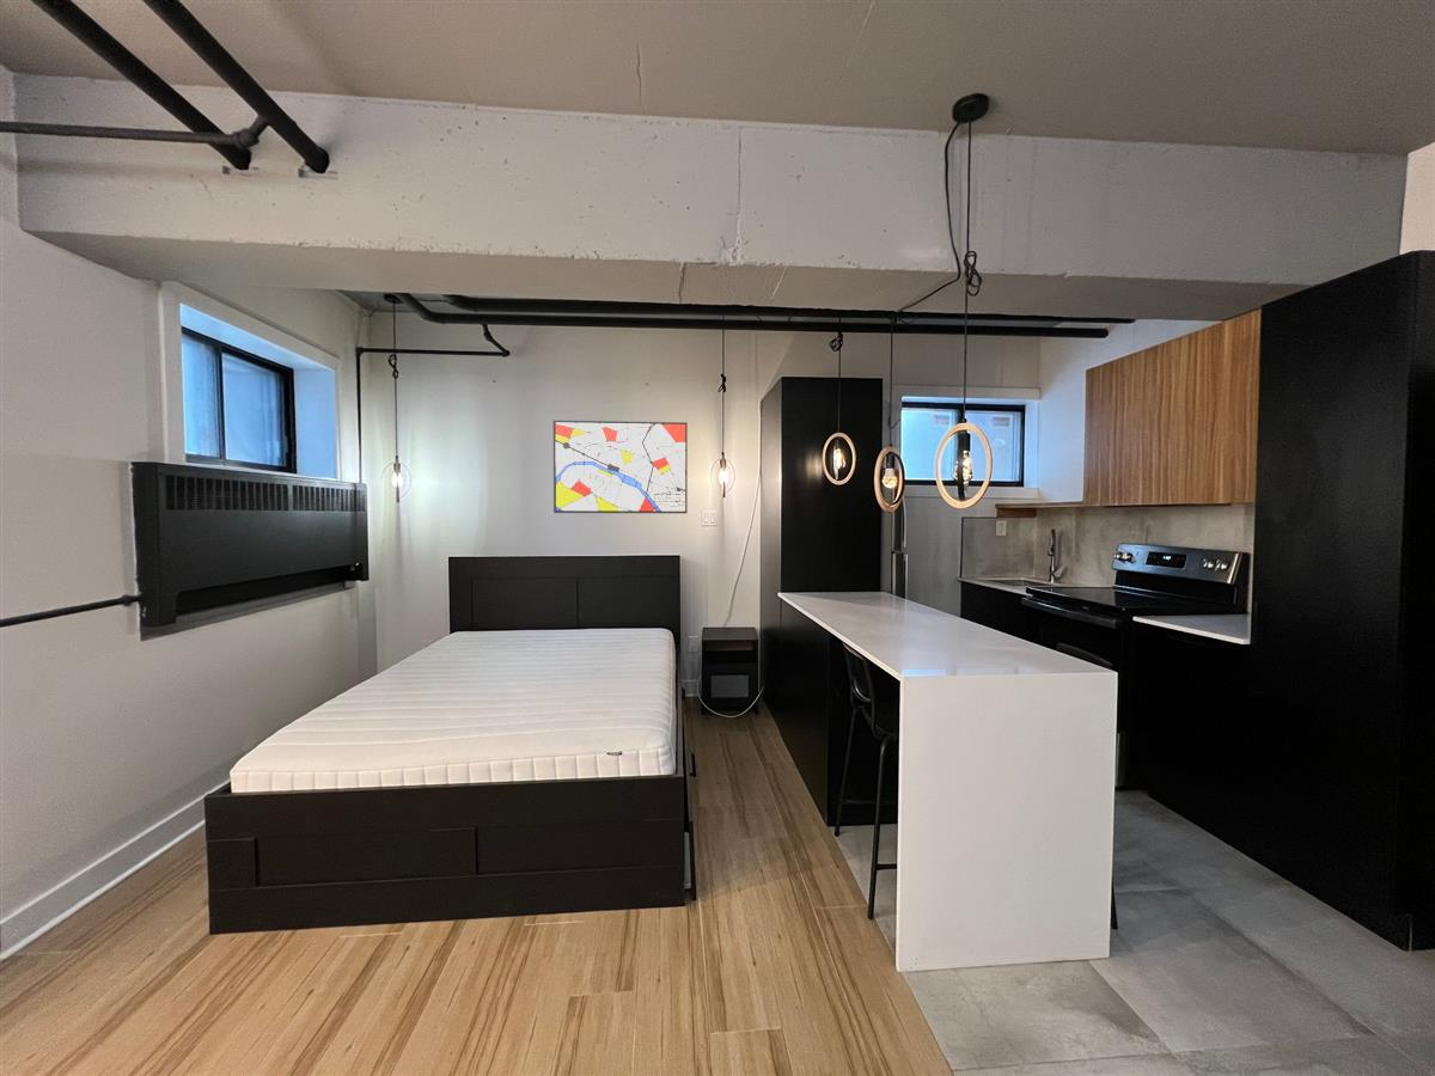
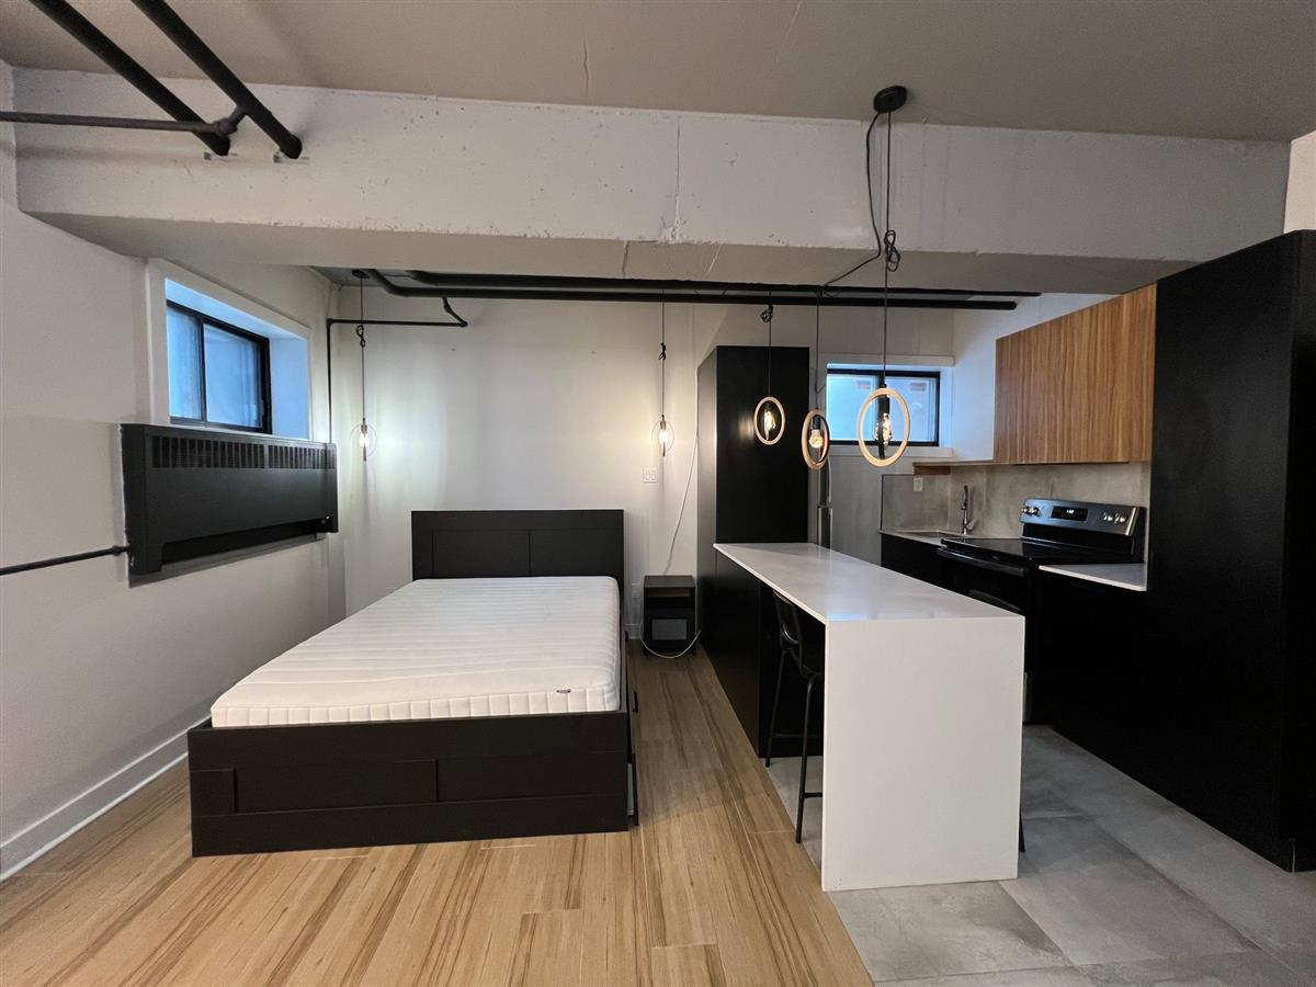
- wall art [552,420,689,514]
